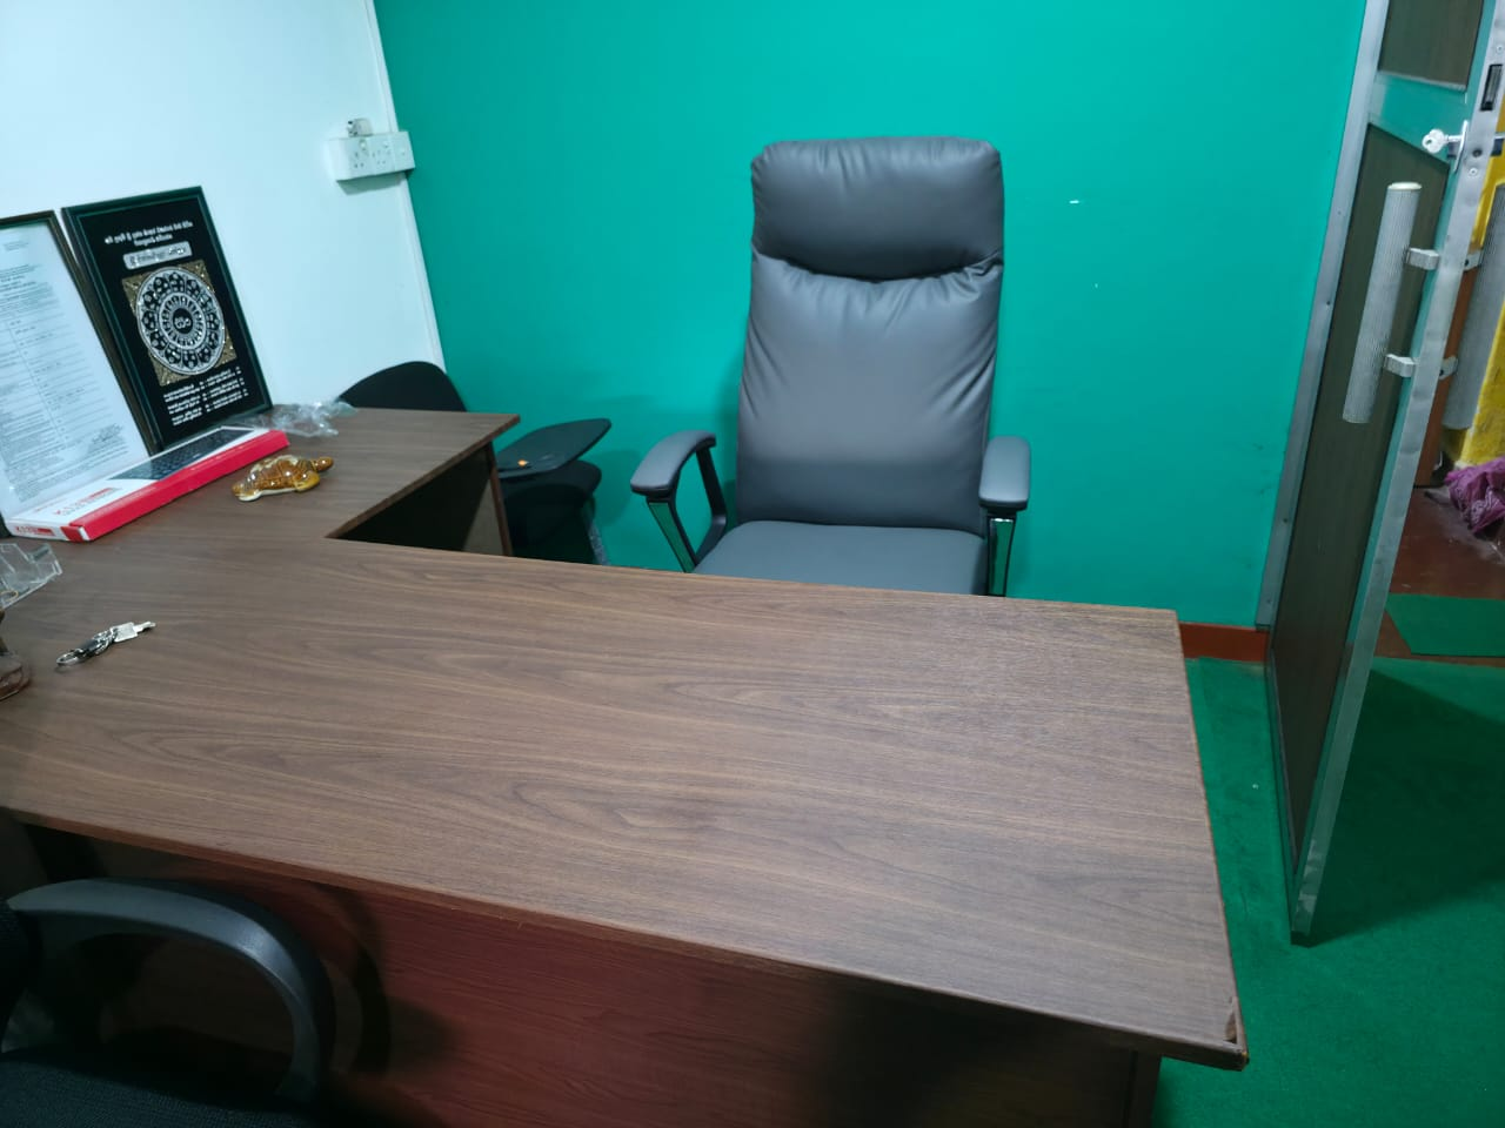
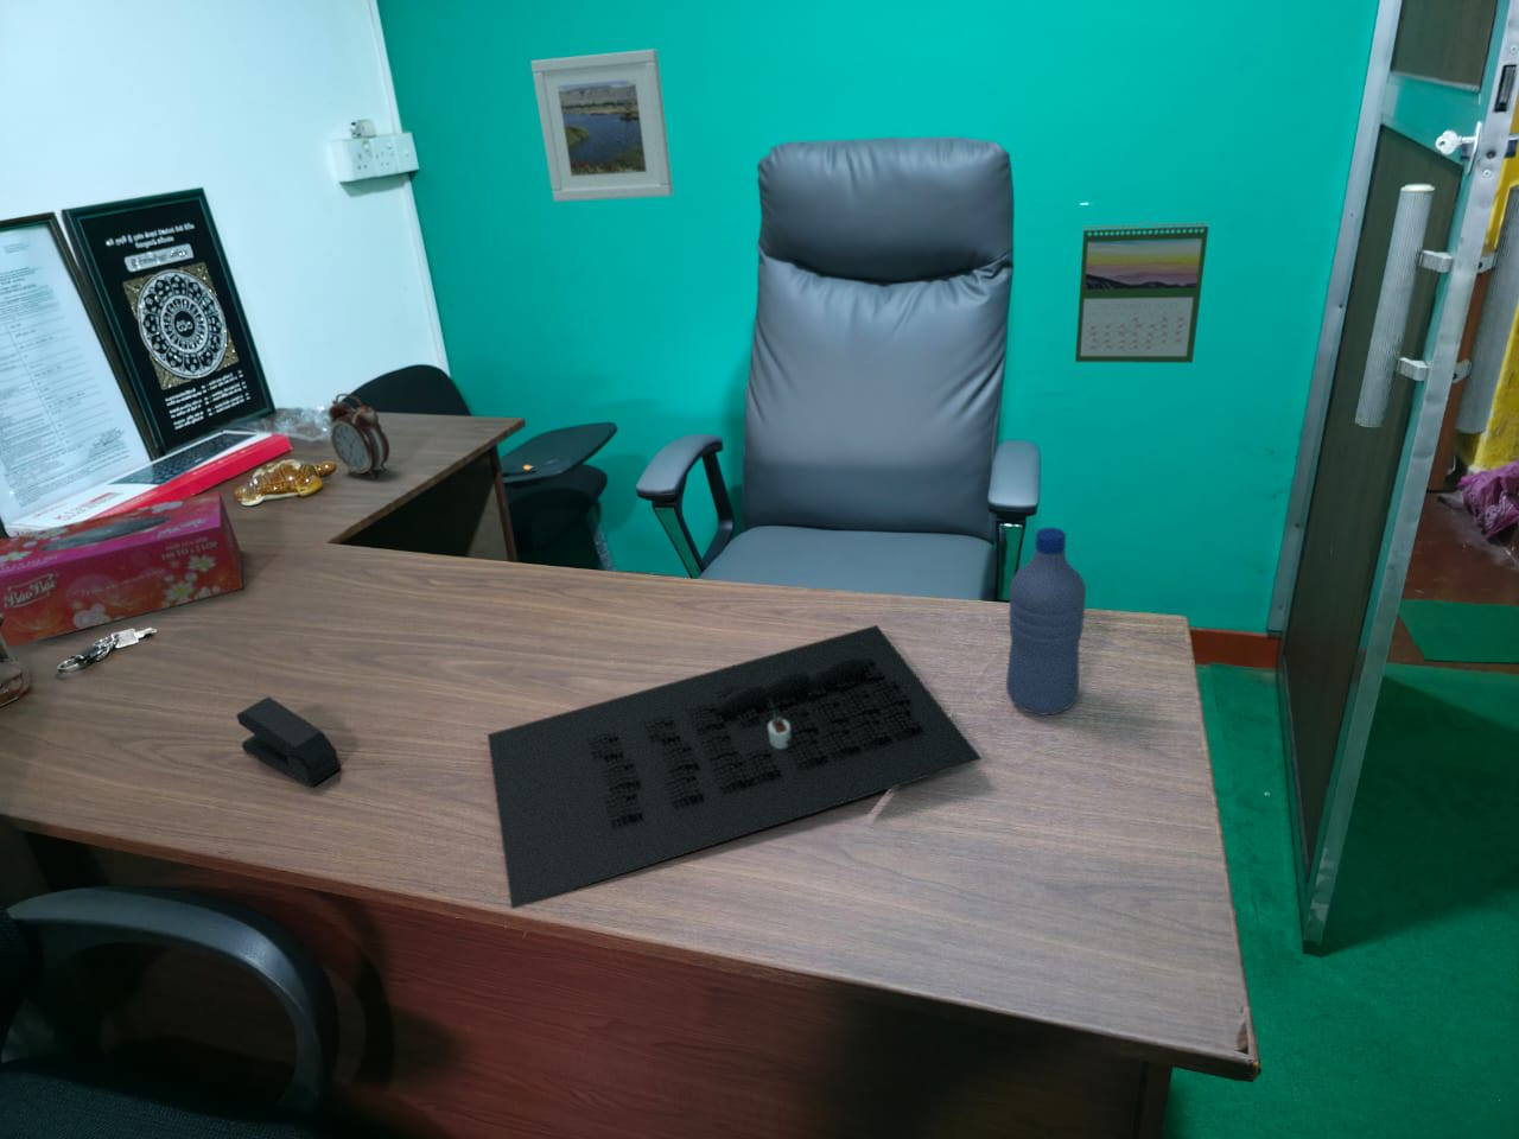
+ computer keyboard [487,625,983,910]
+ calendar [1074,219,1210,364]
+ water bottle [1005,526,1087,717]
+ stapler [234,695,343,787]
+ tissue box [0,491,244,648]
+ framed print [531,49,675,203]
+ alarm clock [327,392,390,480]
